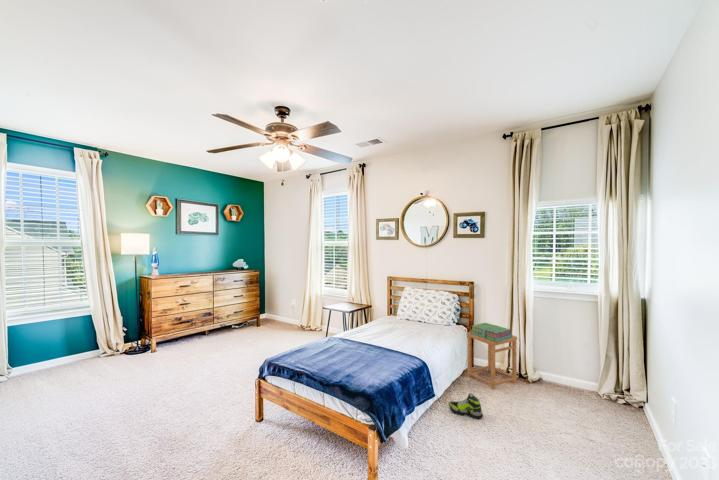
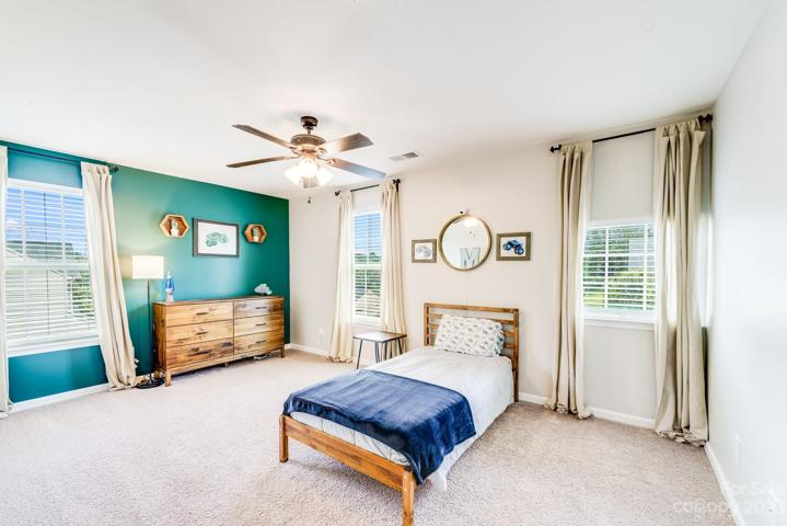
- side table [466,331,518,390]
- shoe [448,393,484,420]
- stack of books [469,322,513,342]
